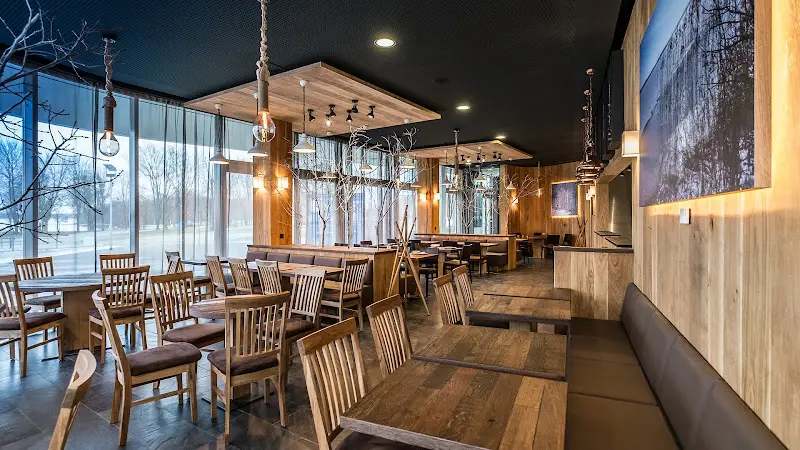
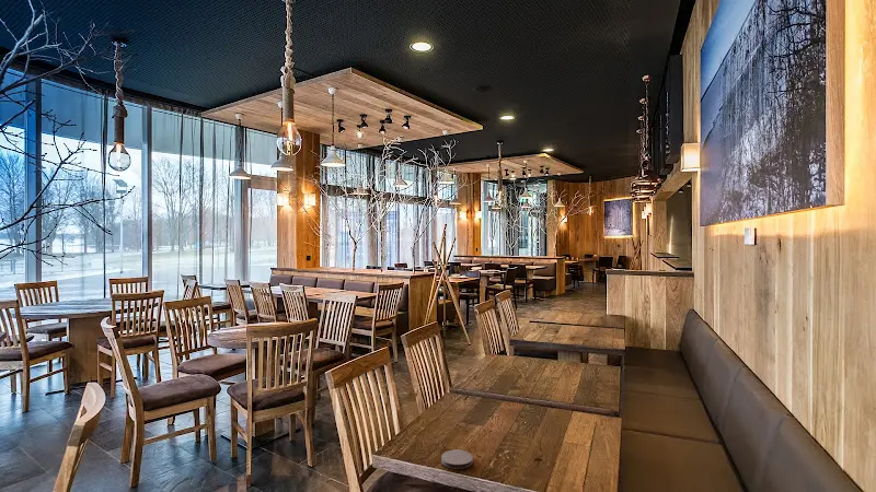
+ coaster [440,448,474,470]
